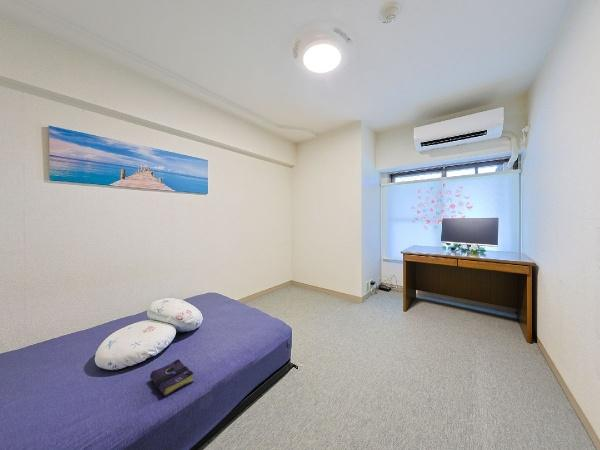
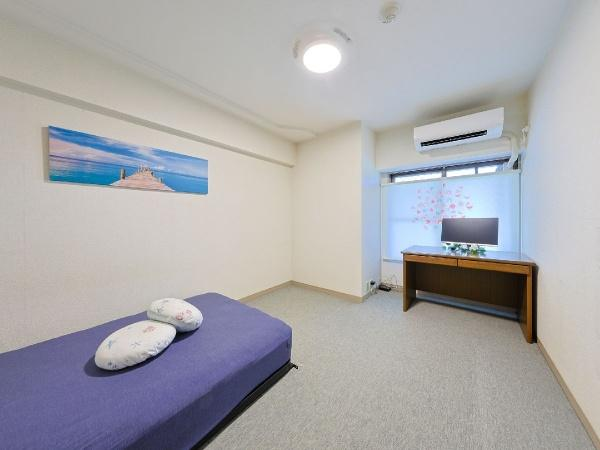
- book [149,358,194,398]
